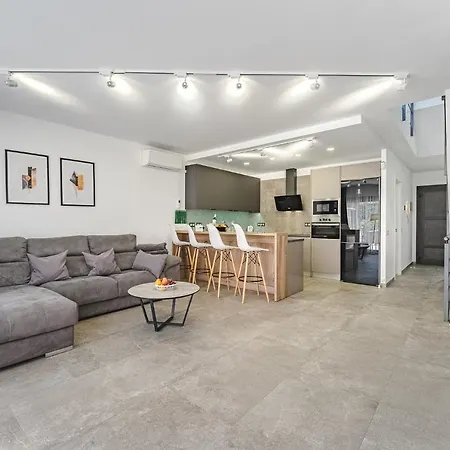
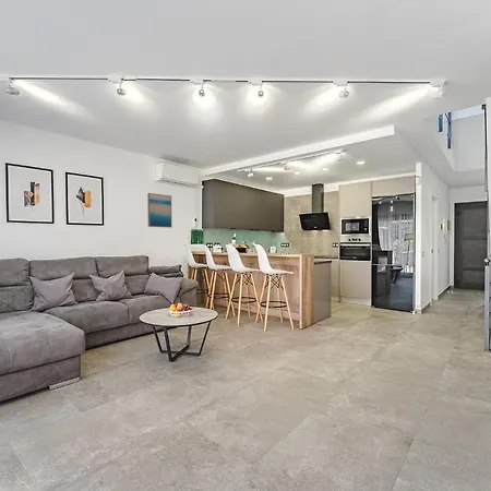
+ wall art [146,192,172,229]
